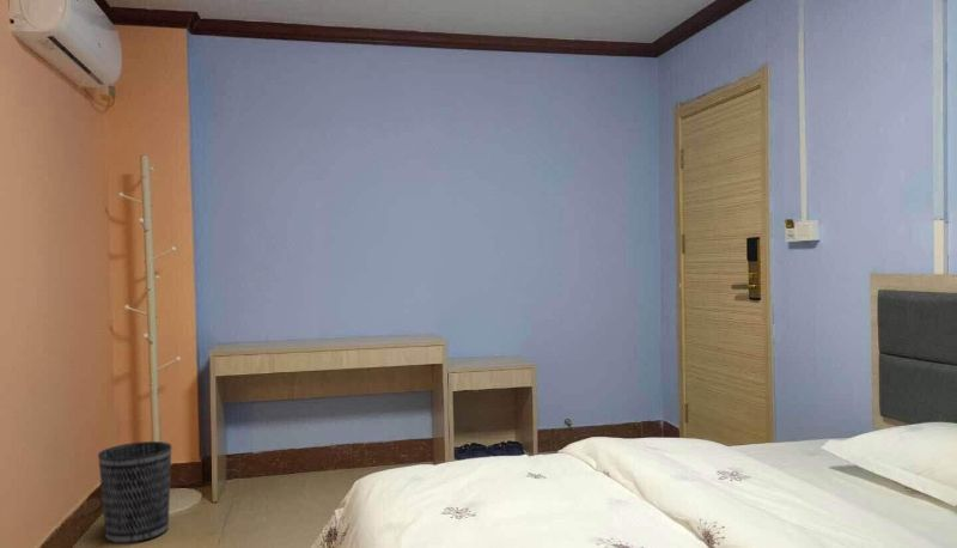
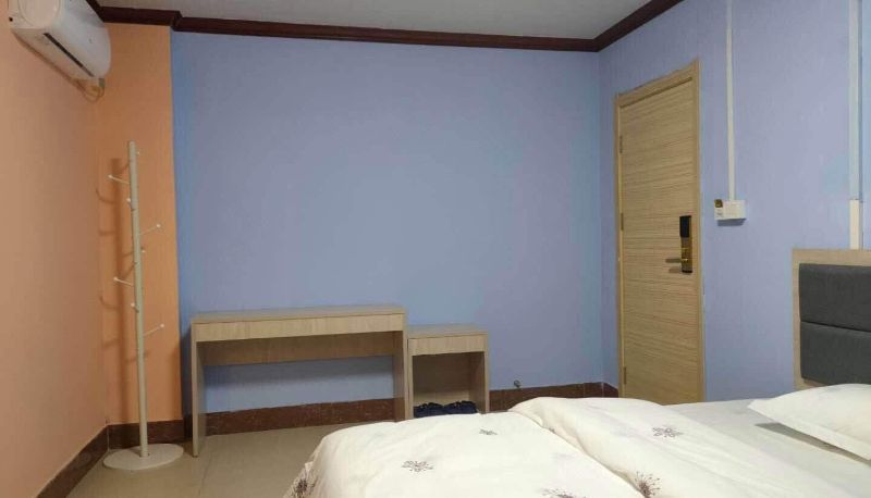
- wastebasket [97,440,172,544]
